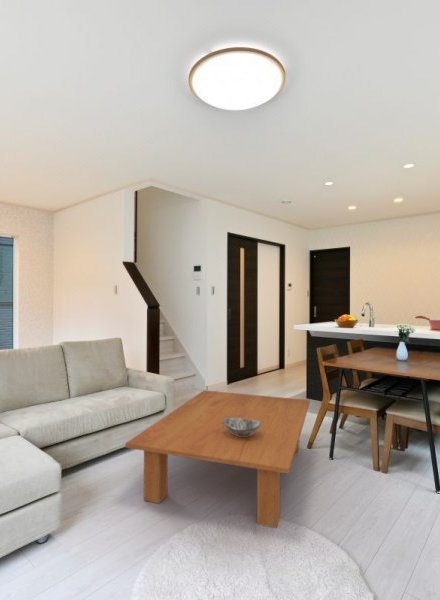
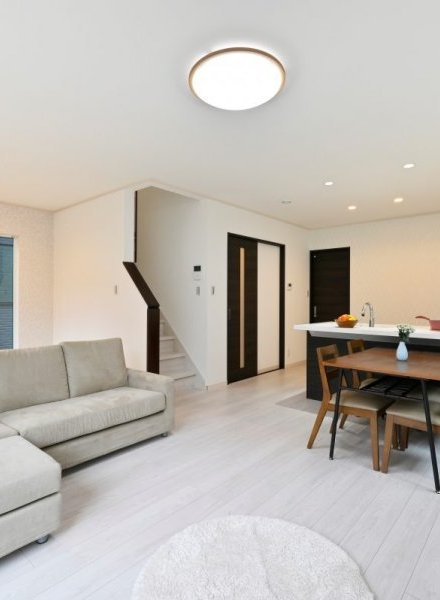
- decorative bowl [223,418,262,437]
- coffee table [124,389,311,529]
